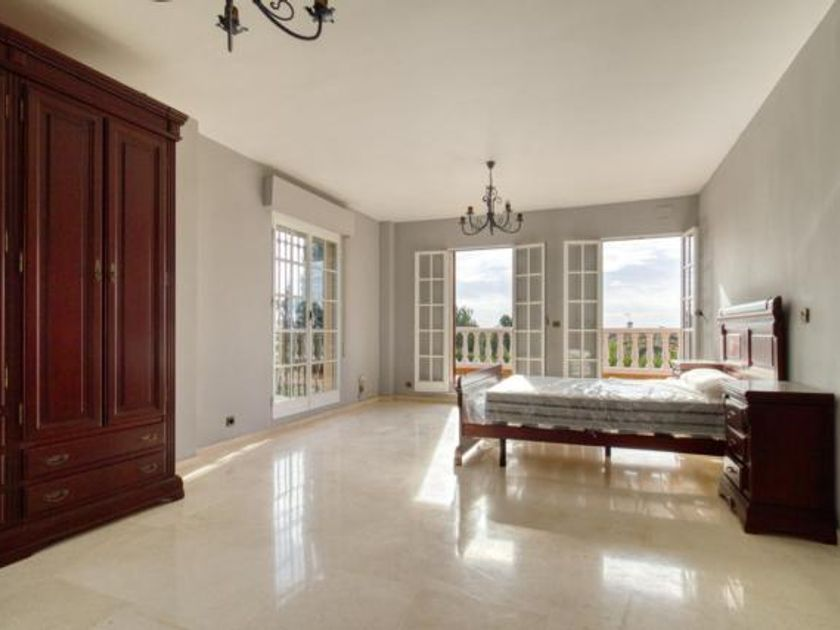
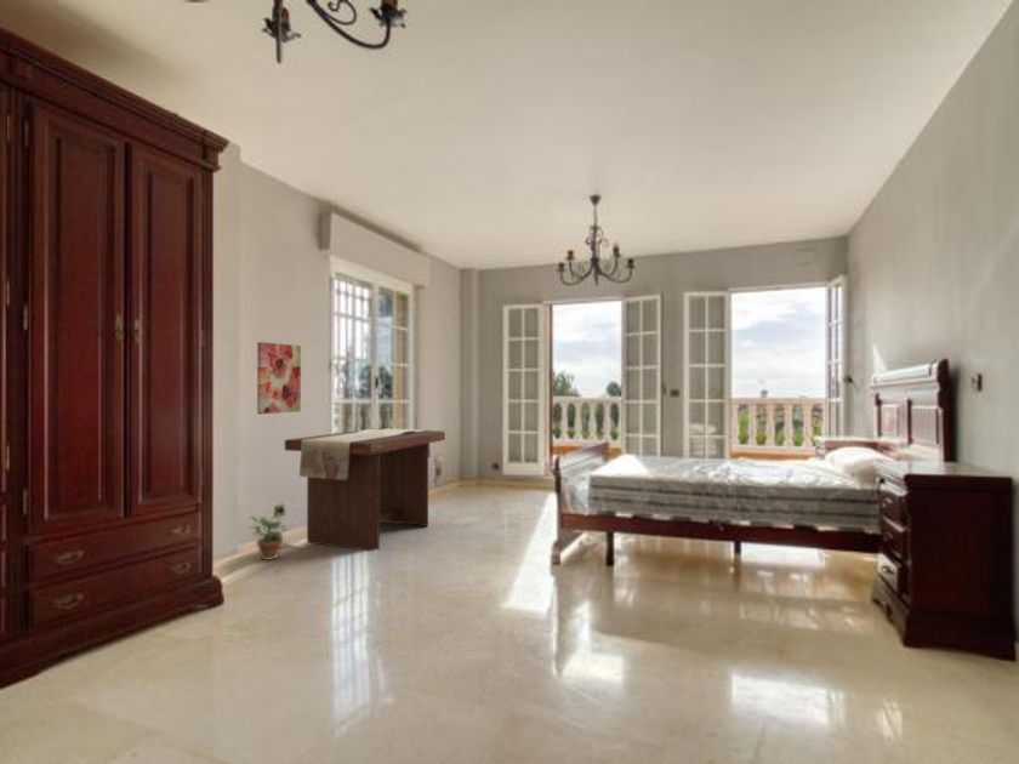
+ bench [284,428,446,552]
+ potted plant [249,512,289,561]
+ wall art [256,341,302,415]
